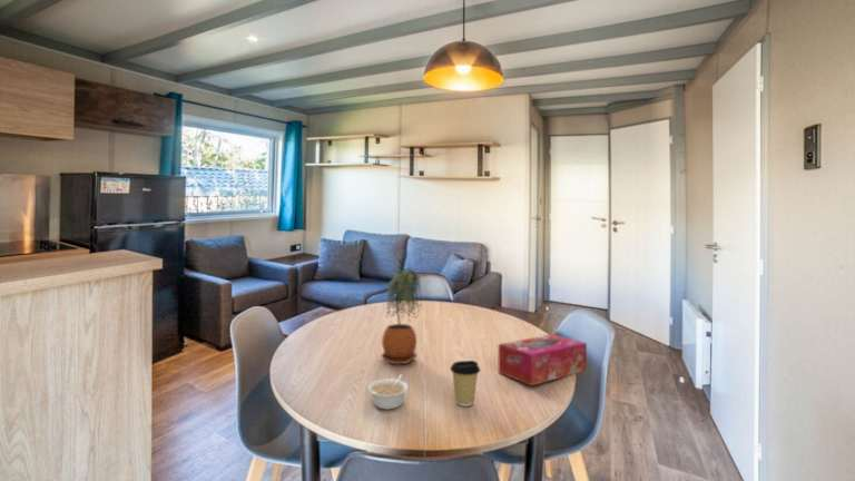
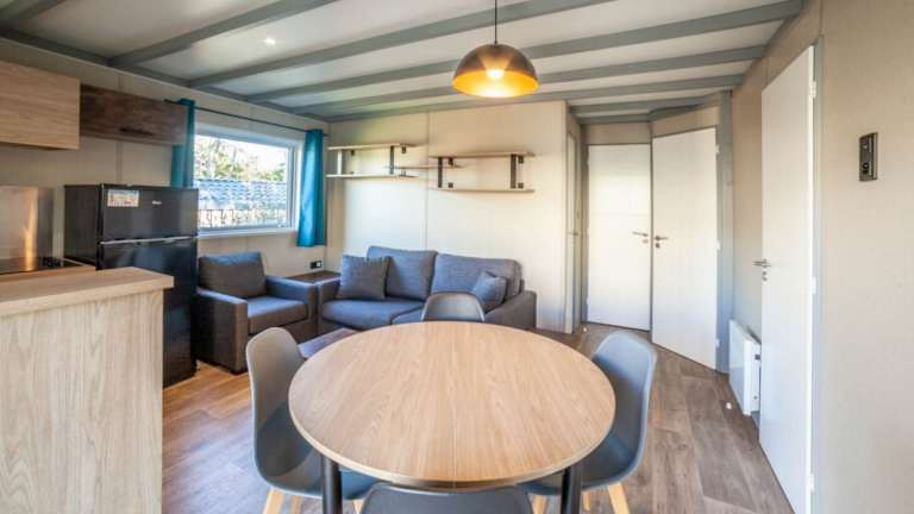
- coffee cup [449,360,481,408]
- potted plant [380,268,423,365]
- tissue box [498,333,588,386]
- legume [366,373,410,411]
